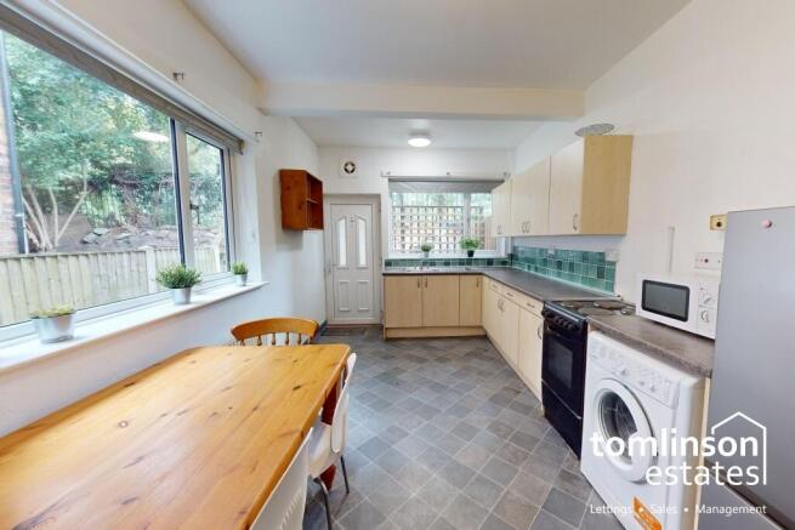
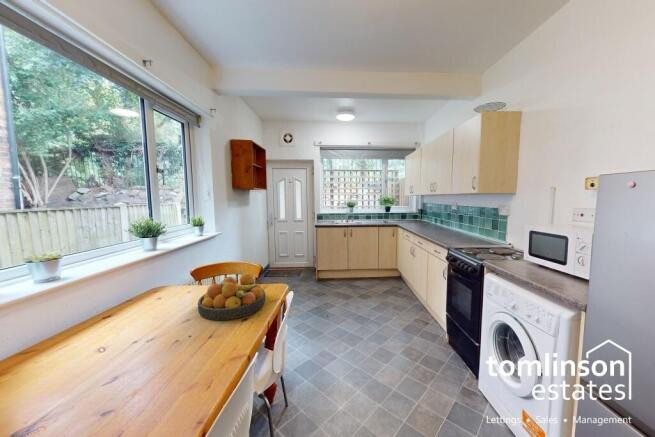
+ fruit bowl [197,272,266,321]
